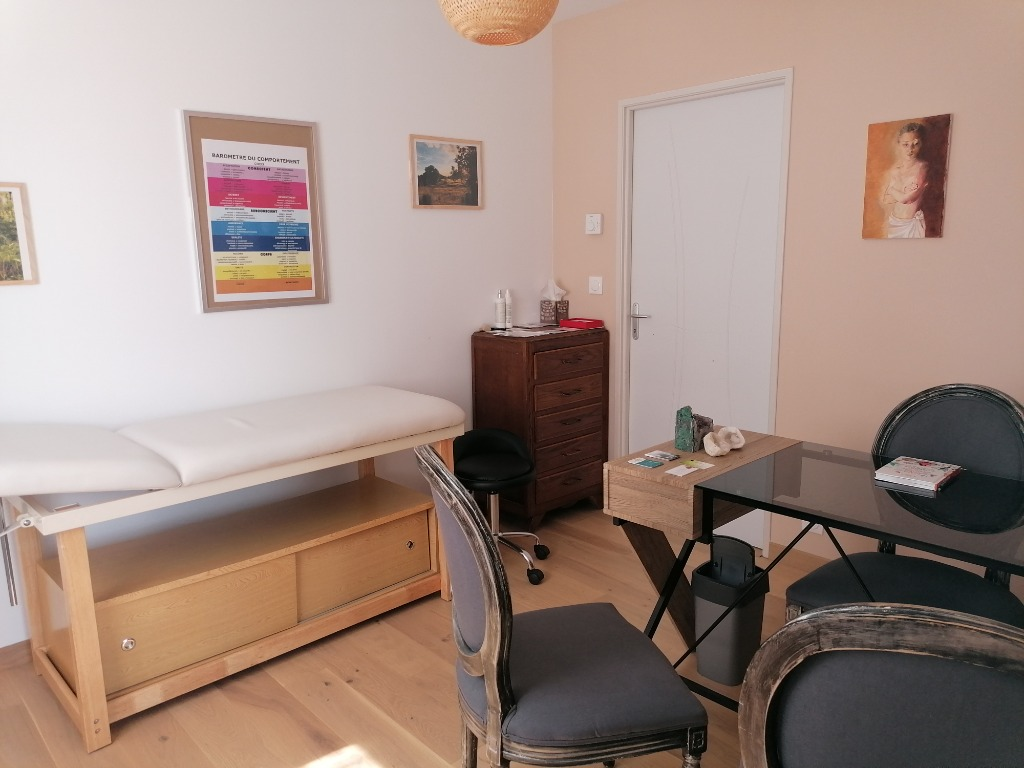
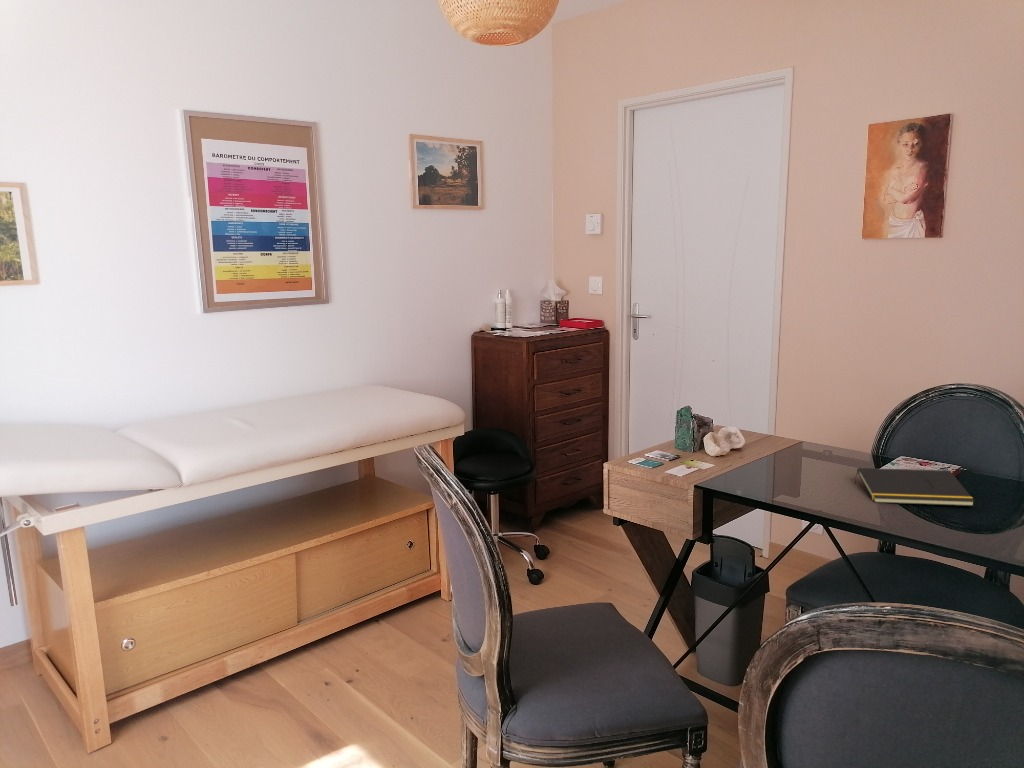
+ notepad [854,467,976,507]
